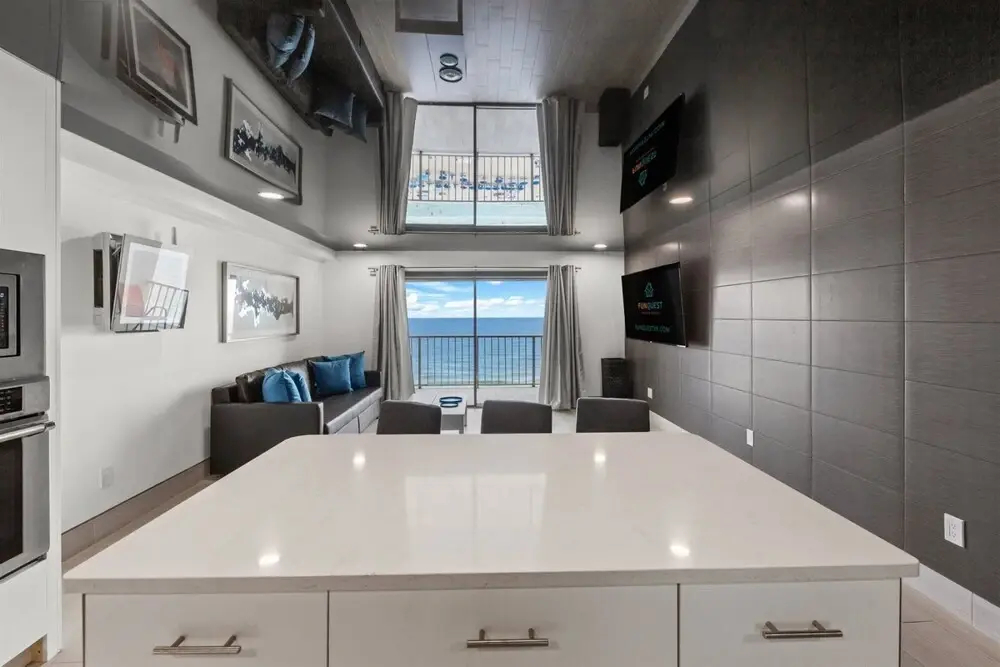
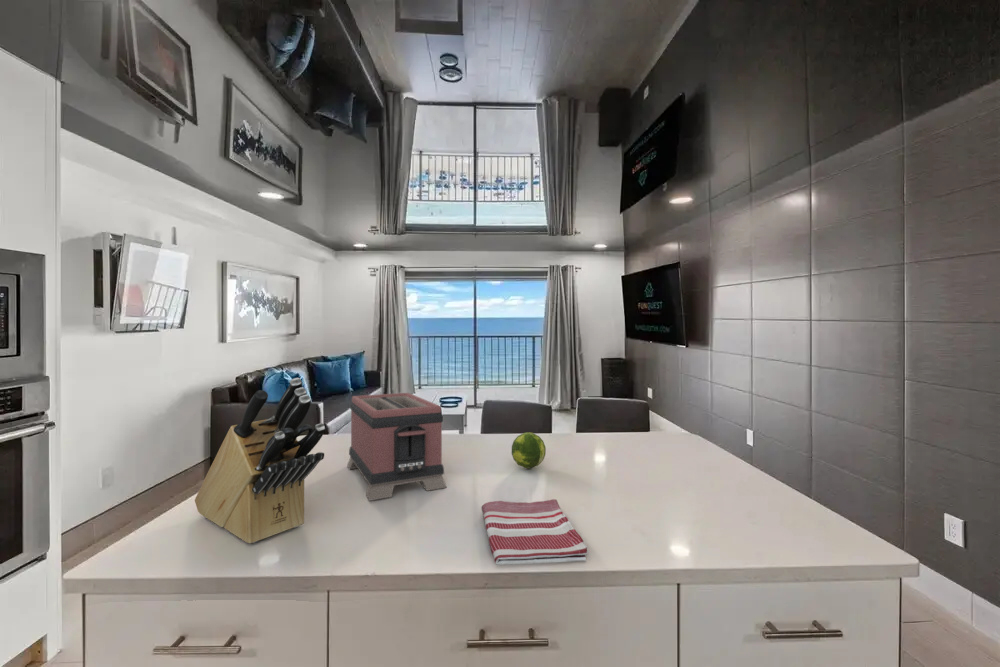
+ fruit [511,432,547,469]
+ dish towel [481,498,589,566]
+ knife block [194,377,326,544]
+ toaster [346,392,448,502]
